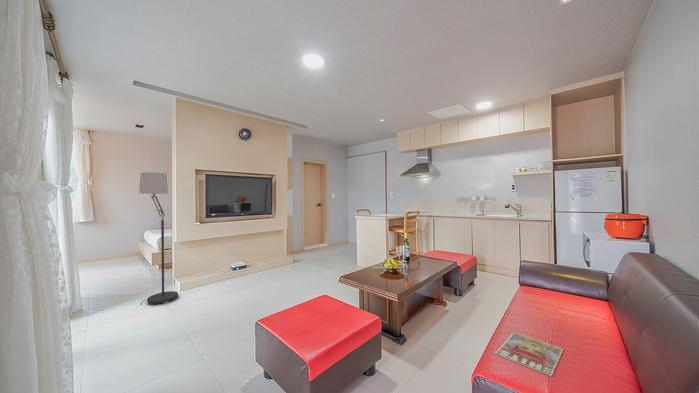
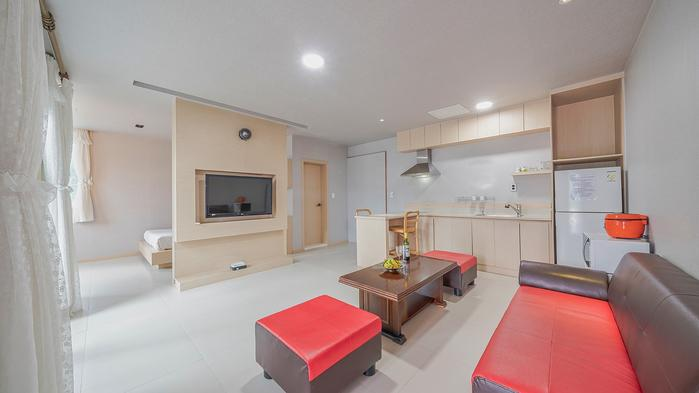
- floor lamp [138,171,179,306]
- magazine [494,331,564,378]
